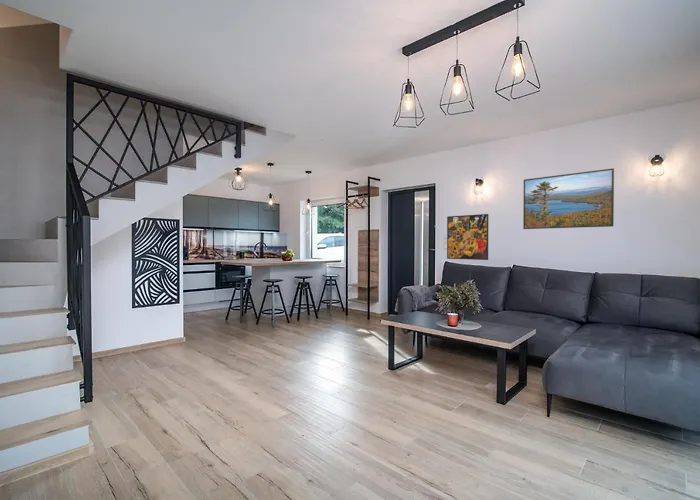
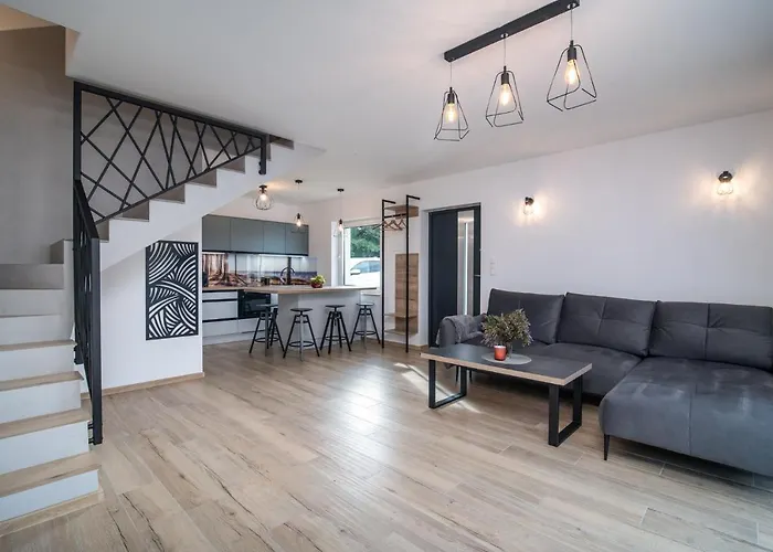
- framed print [446,213,489,261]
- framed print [522,167,615,230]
